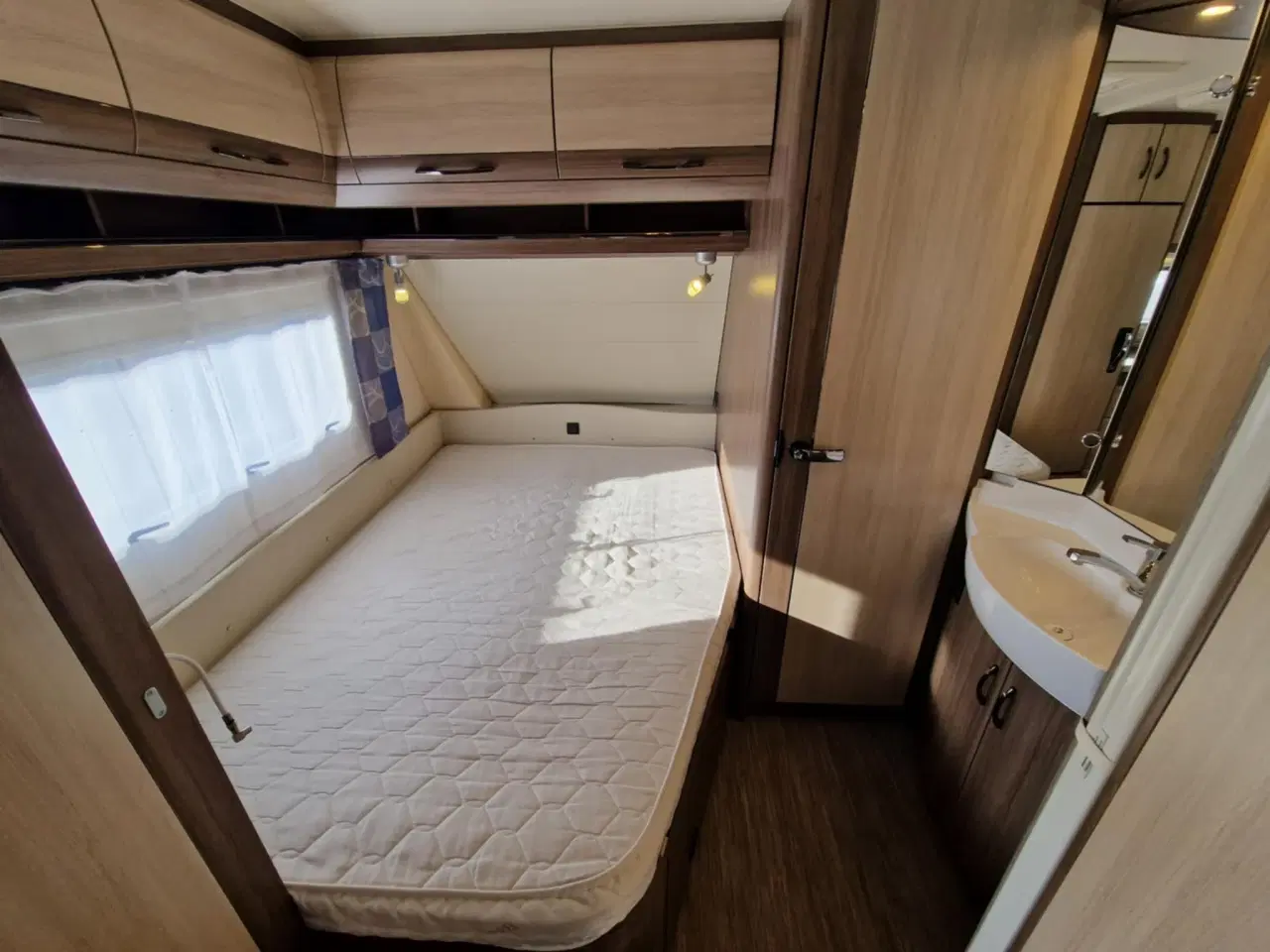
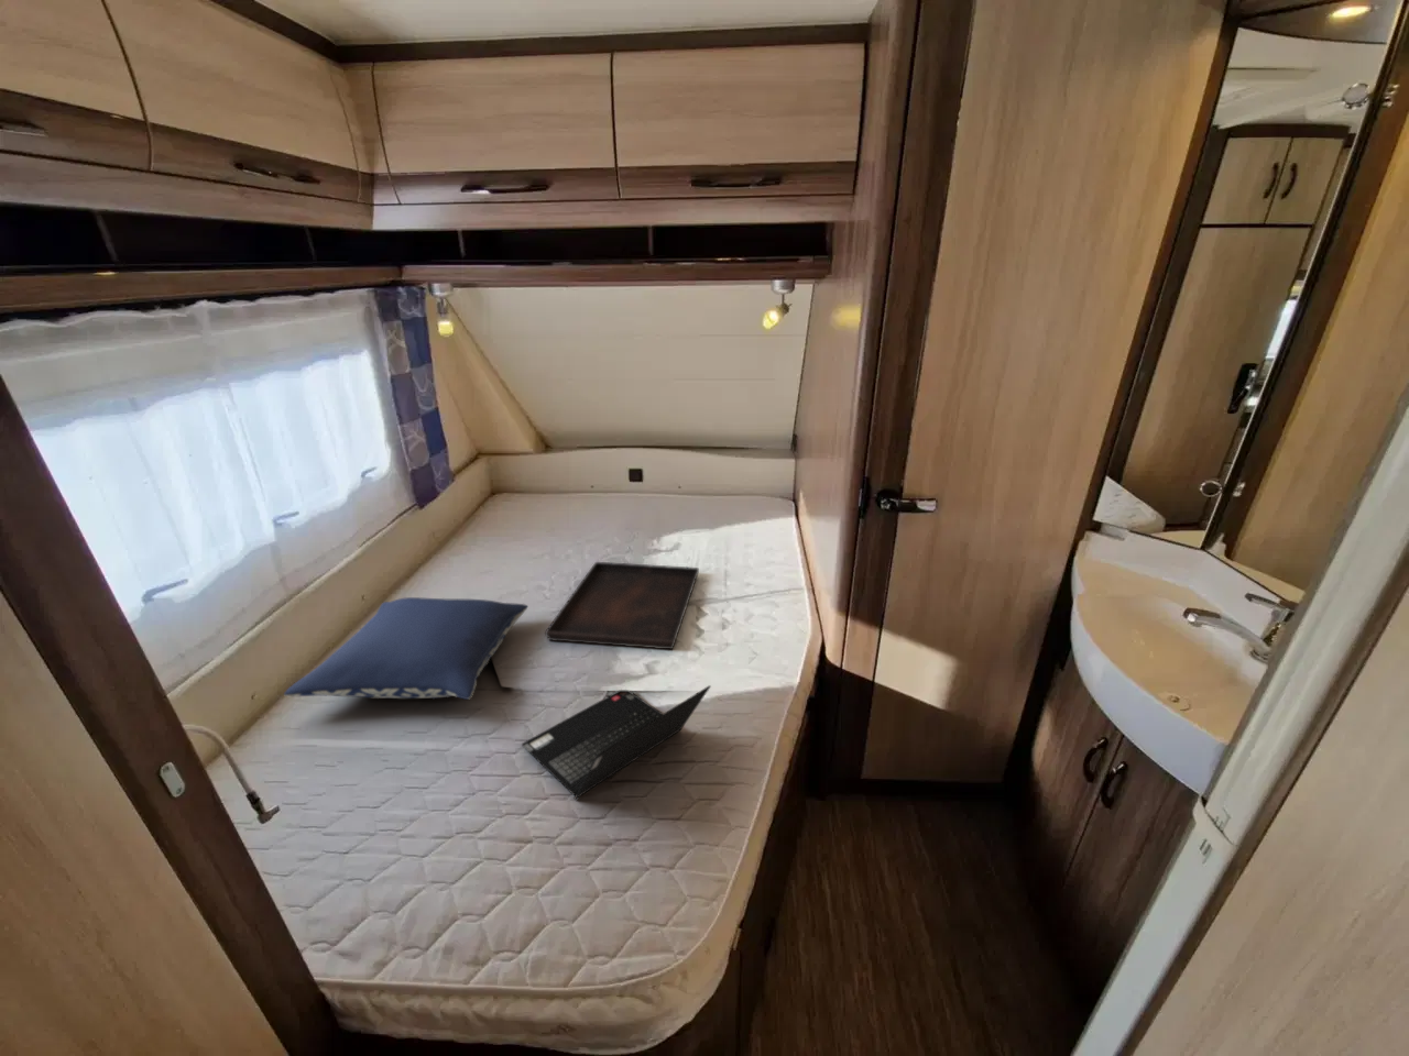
+ pillow [283,596,528,701]
+ serving tray [544,561,700,651]
+ laptop computer [520,684,712,801]
